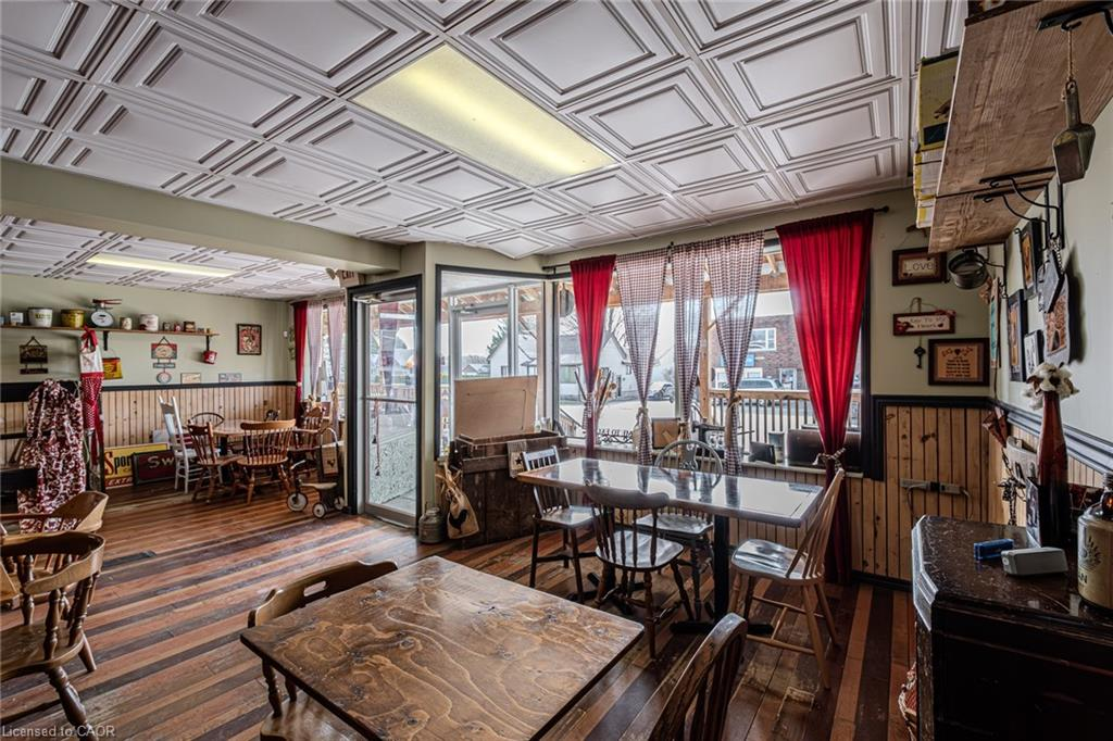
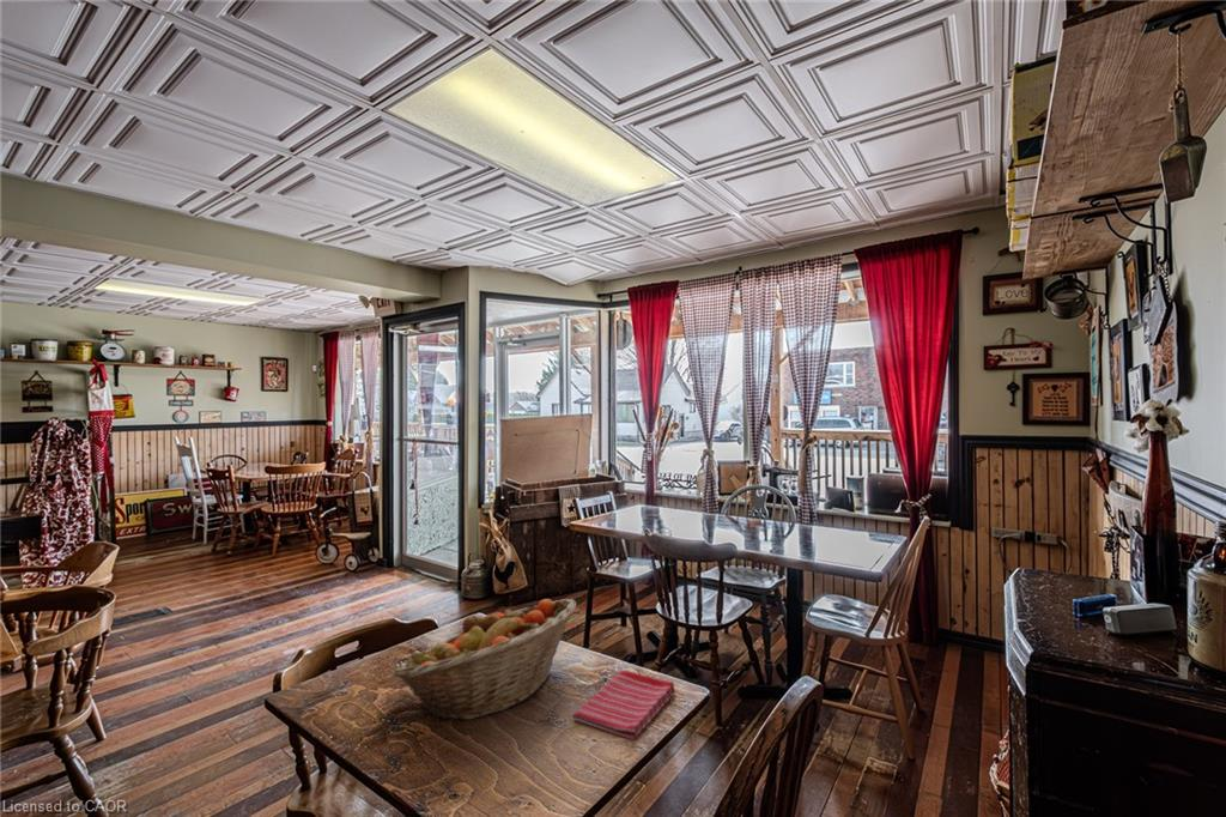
+ dish towel [571,670,676,740]
+ fruit basket [392,598,577,722]
